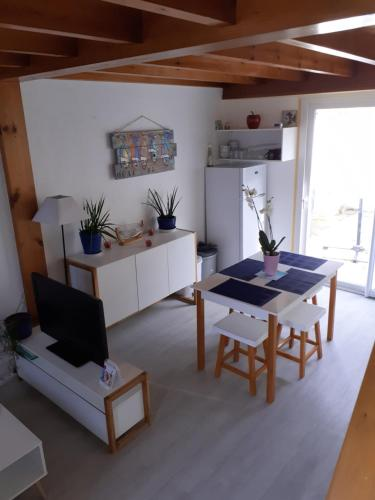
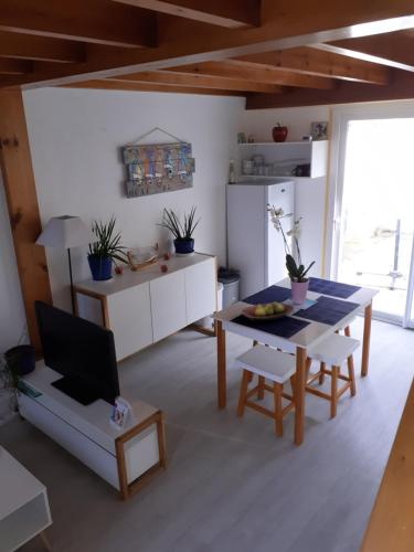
+ fruit bowl [241,300,296,323]
